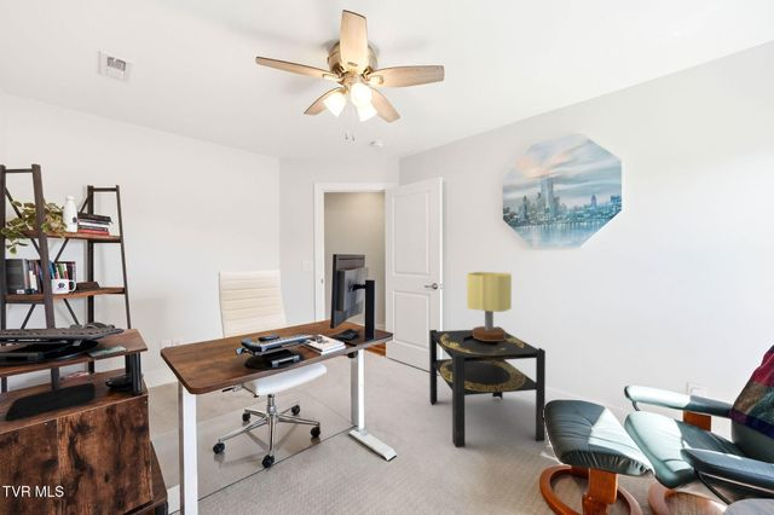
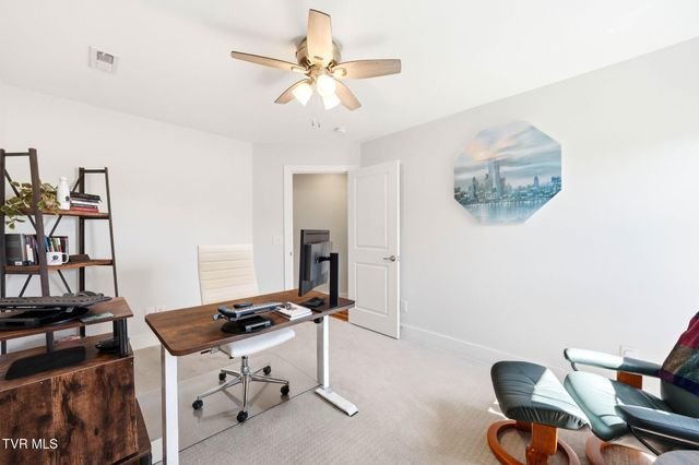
- side table [428,326,547,449]
- table lamp [466,271,513,341]
